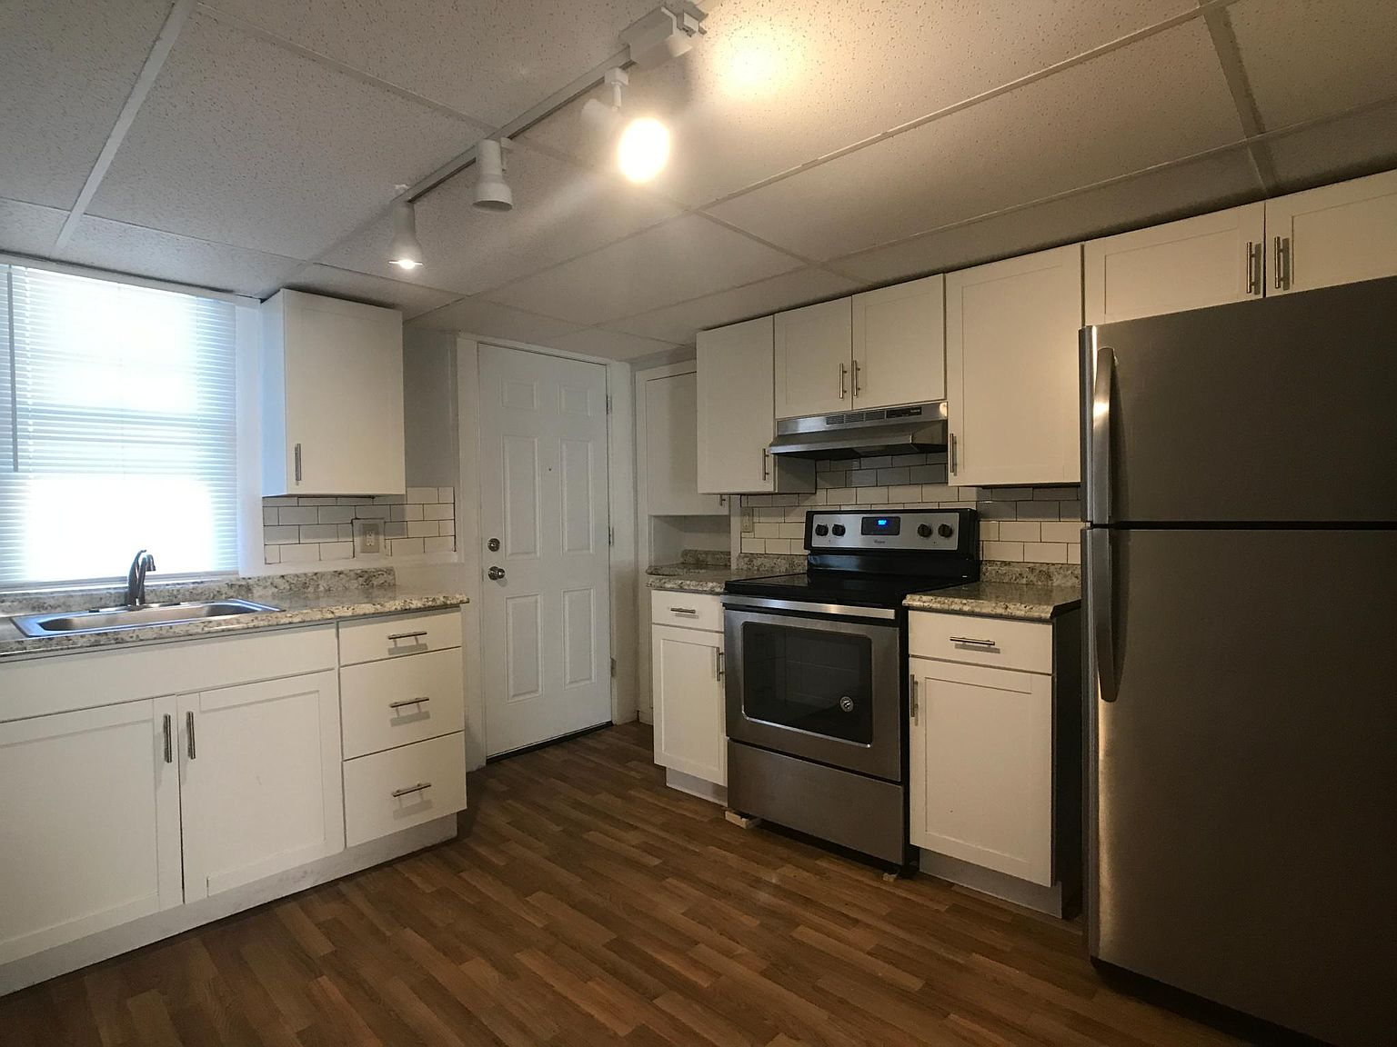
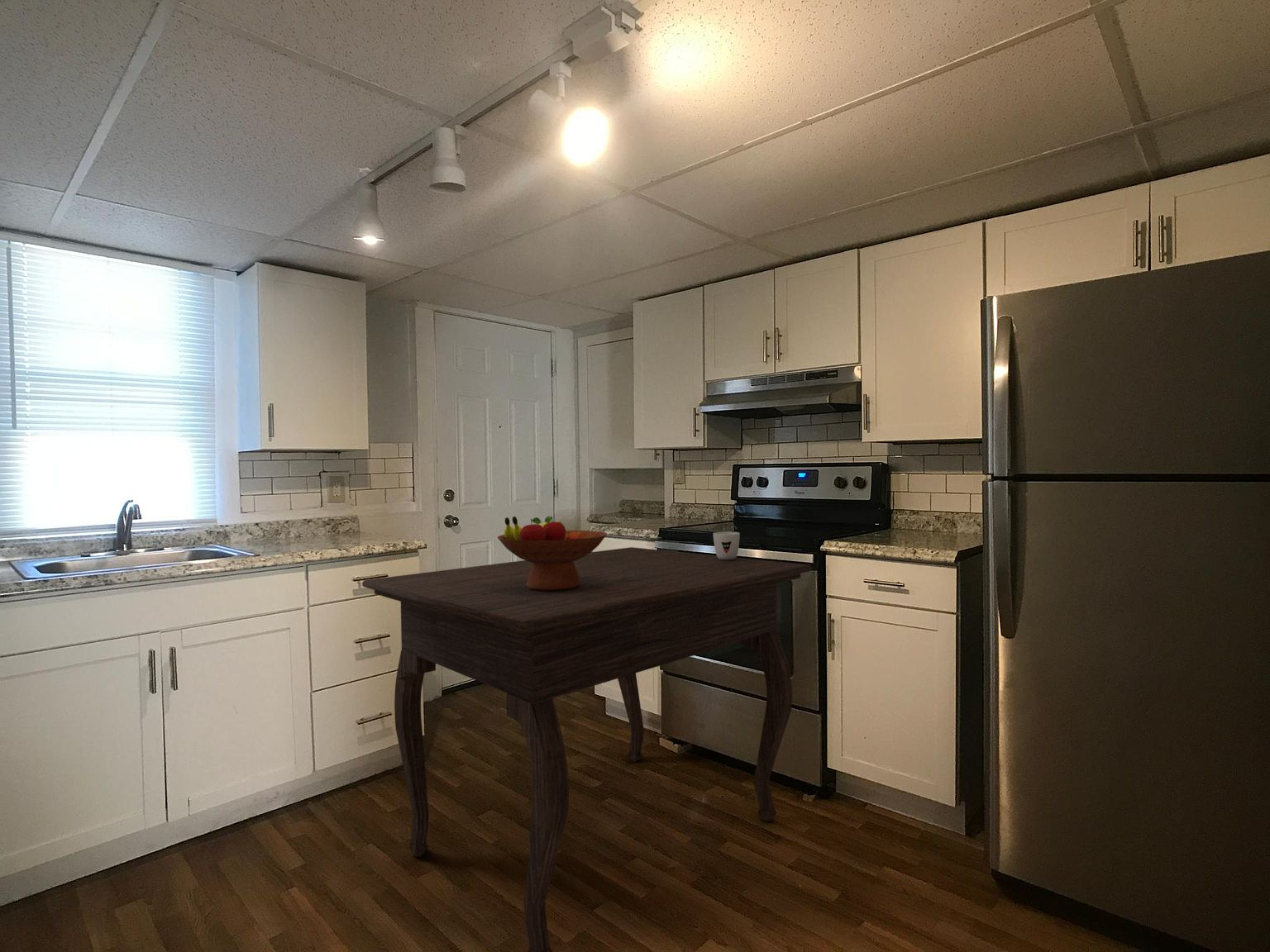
+ dining table [361,546,813,952]
+ fruit bowl [497,516,608,591]
+ mug [713,531,741,560]
